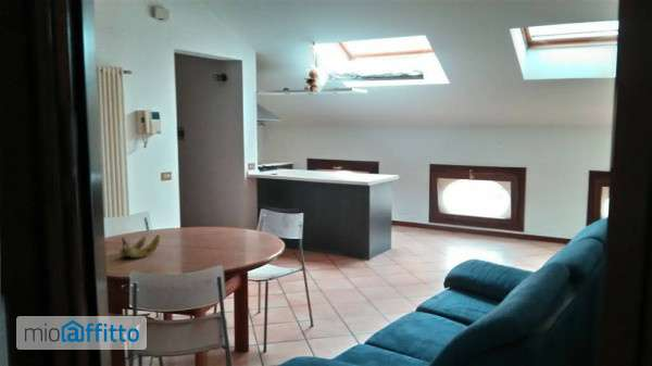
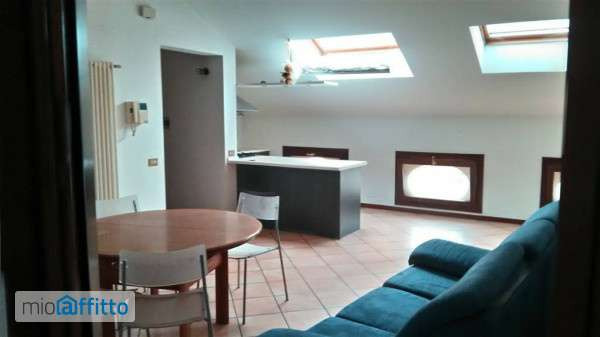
- banana [118,234,161,258]
